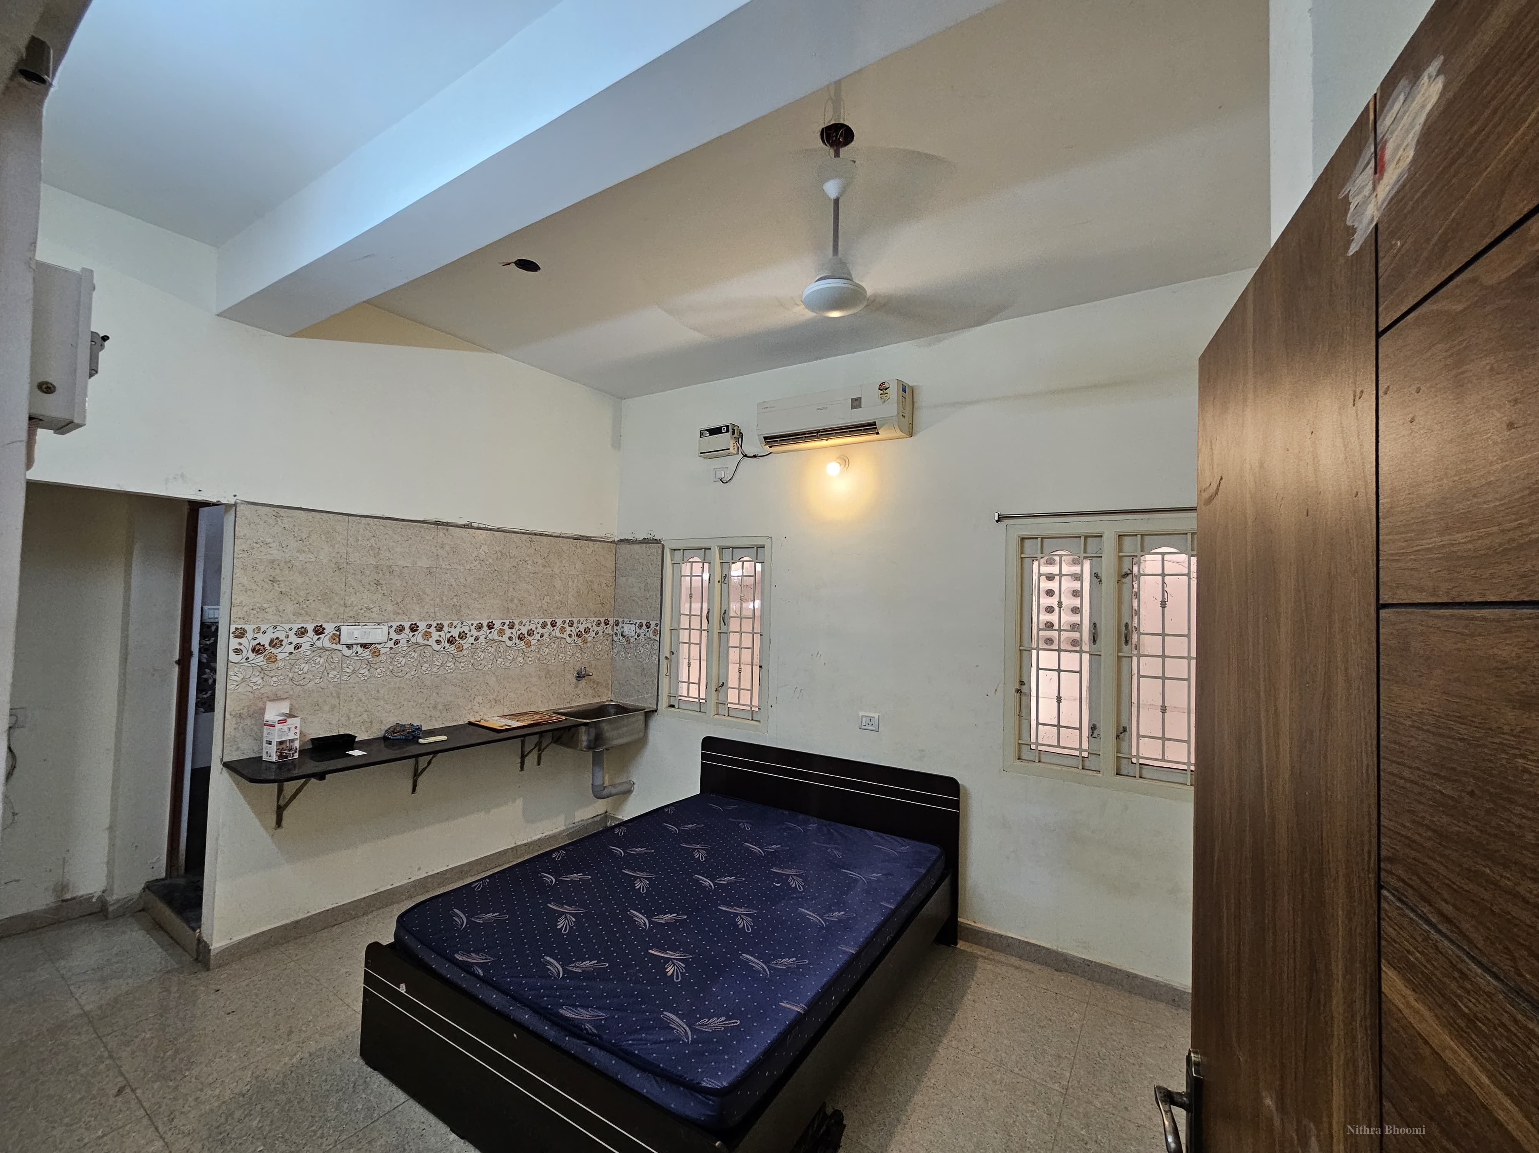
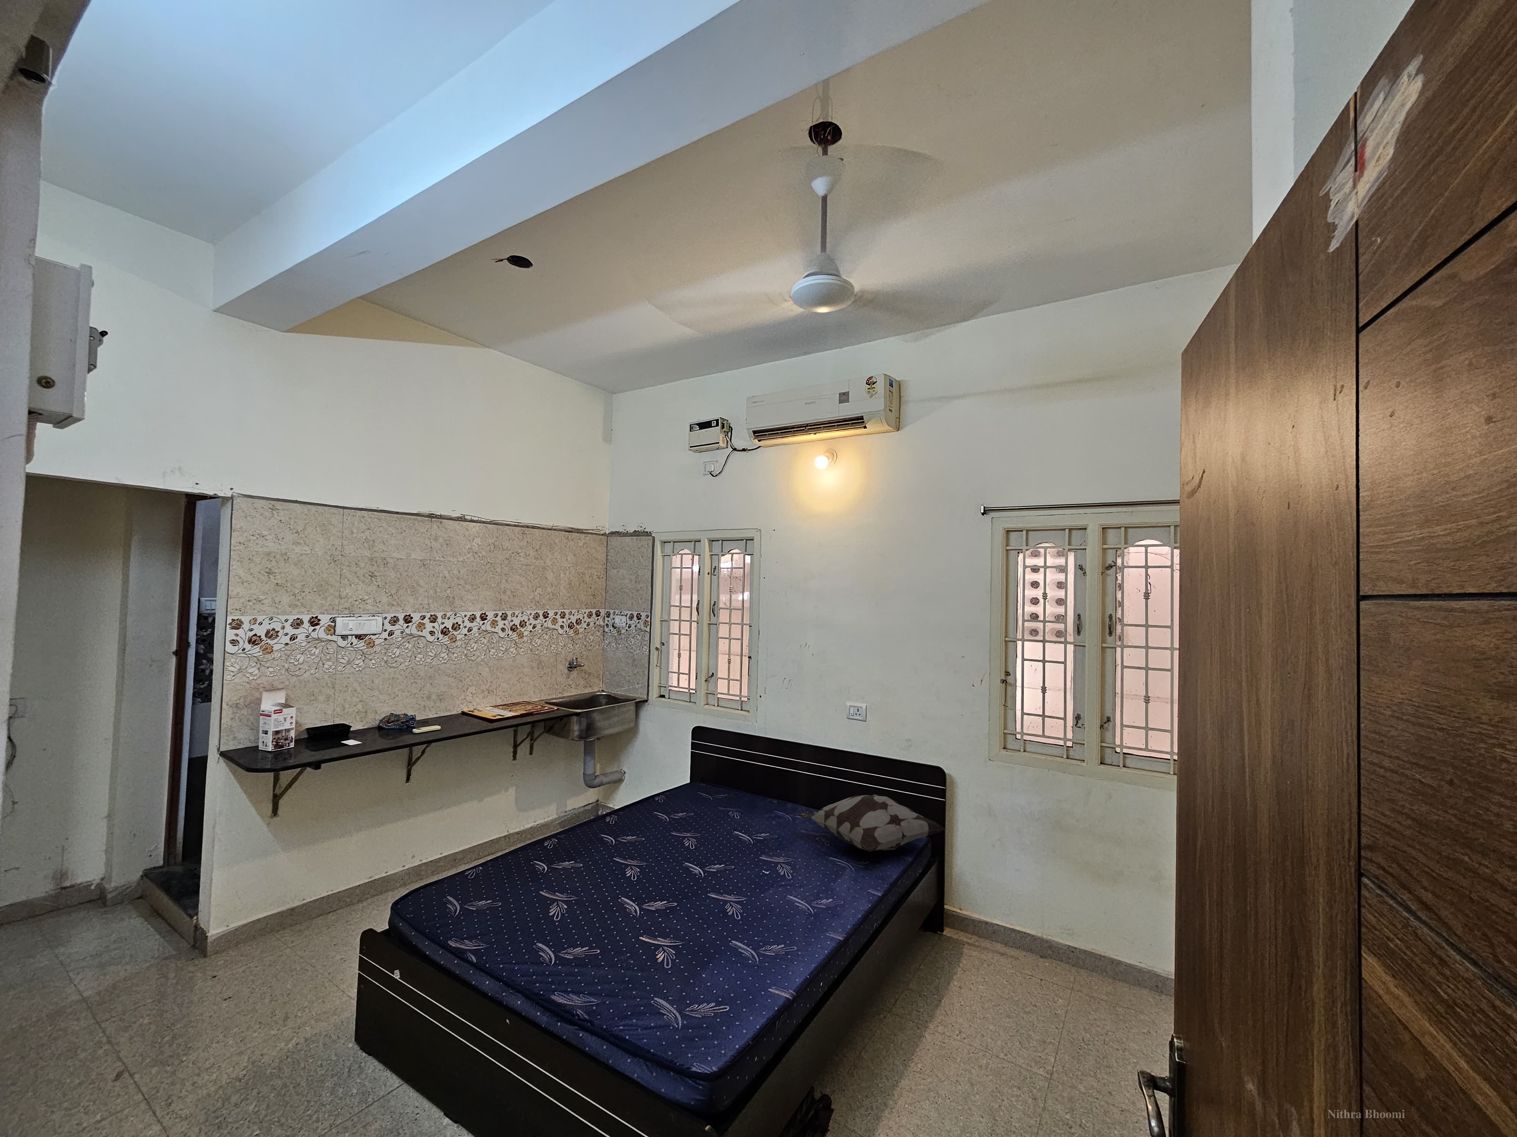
+ decorative pillow [798,794,946,852]
